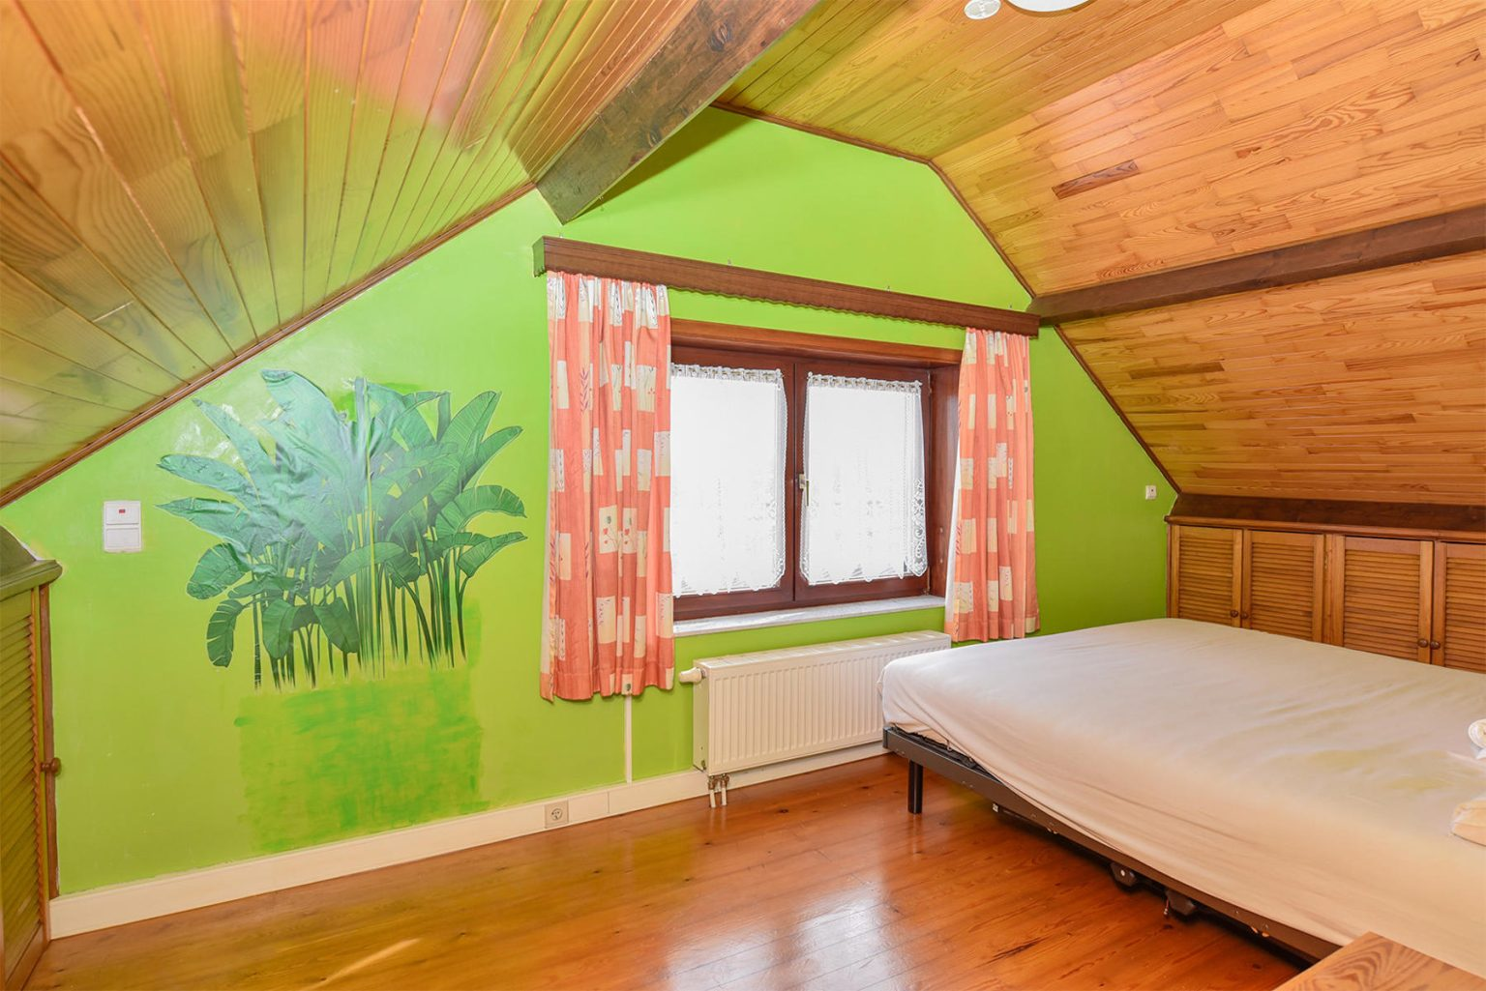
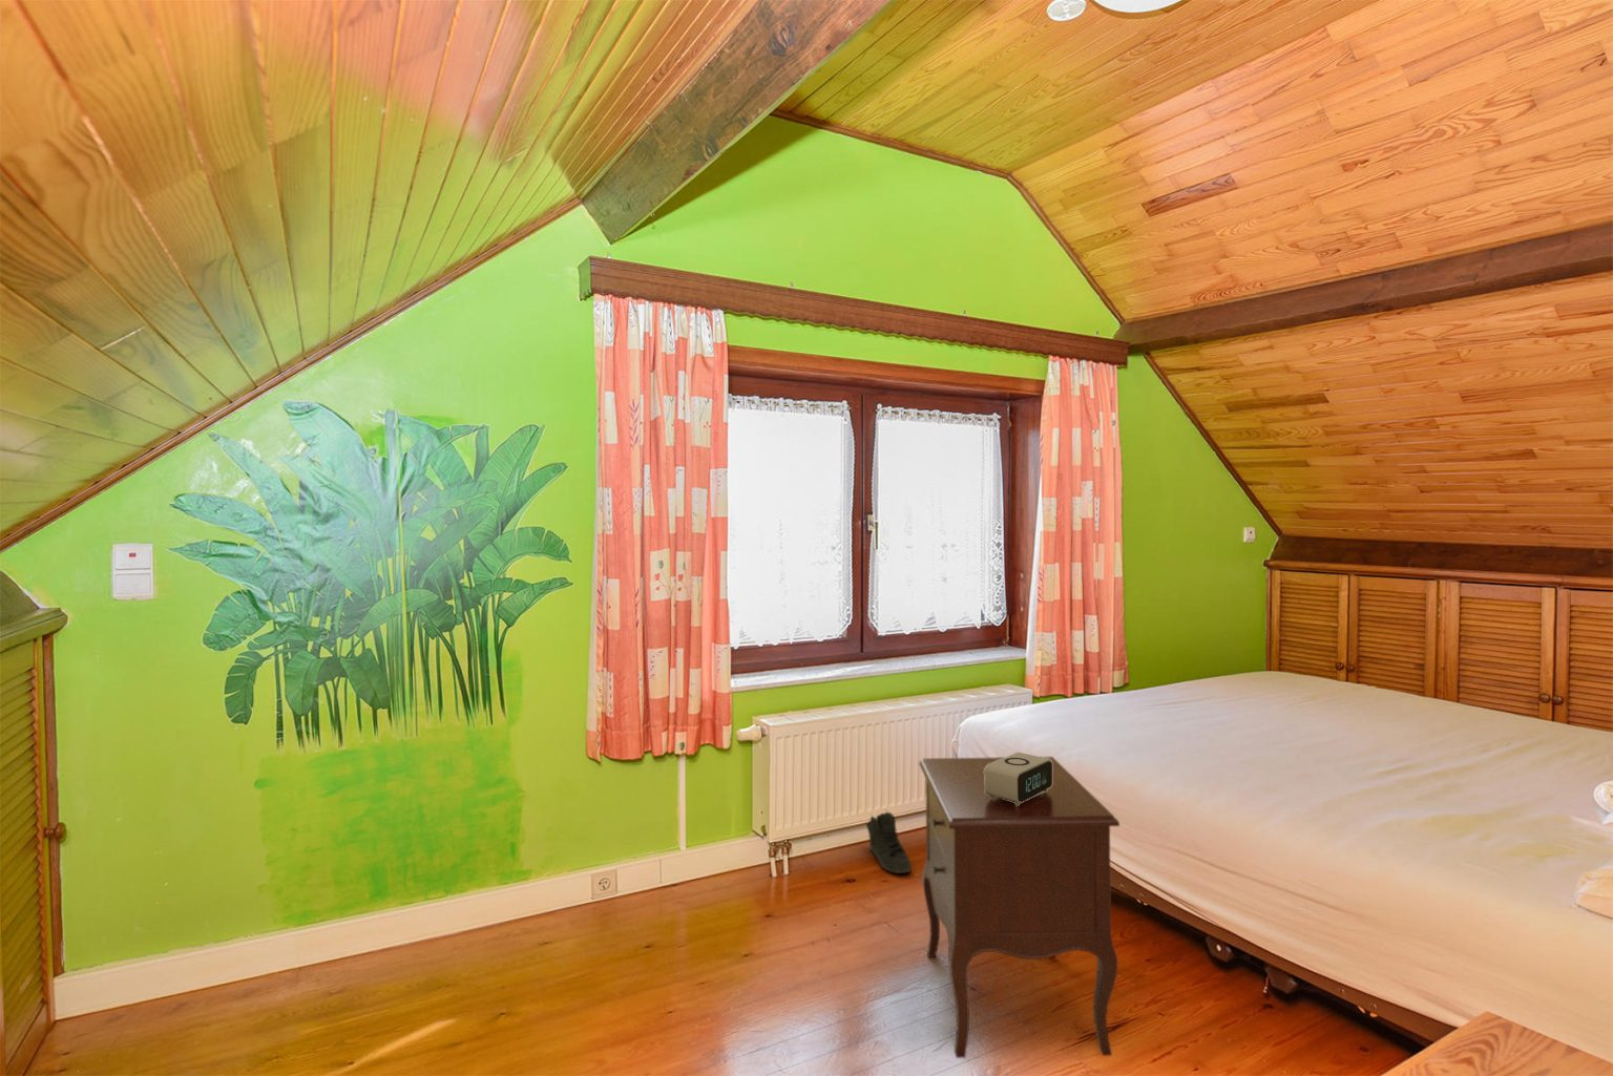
+ alarm clock [984,752,1052,806]
+ sneaker [865,811,913,874]
+ nightstand [918,755,1121,1059]
